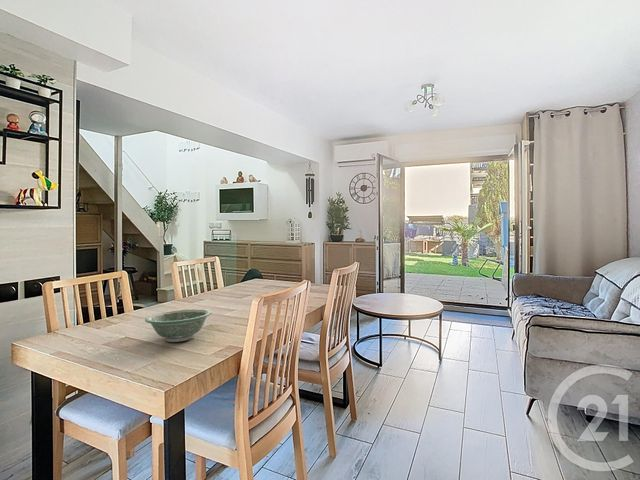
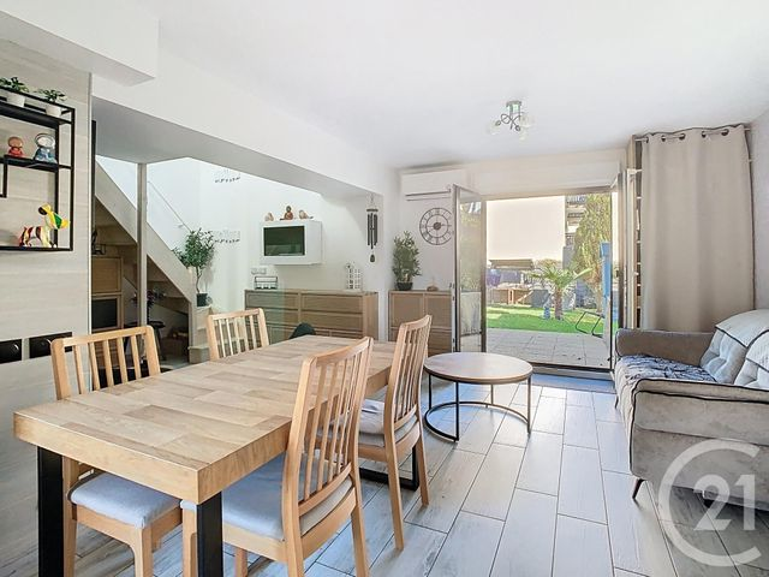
- bowl [144,308,212,343]
